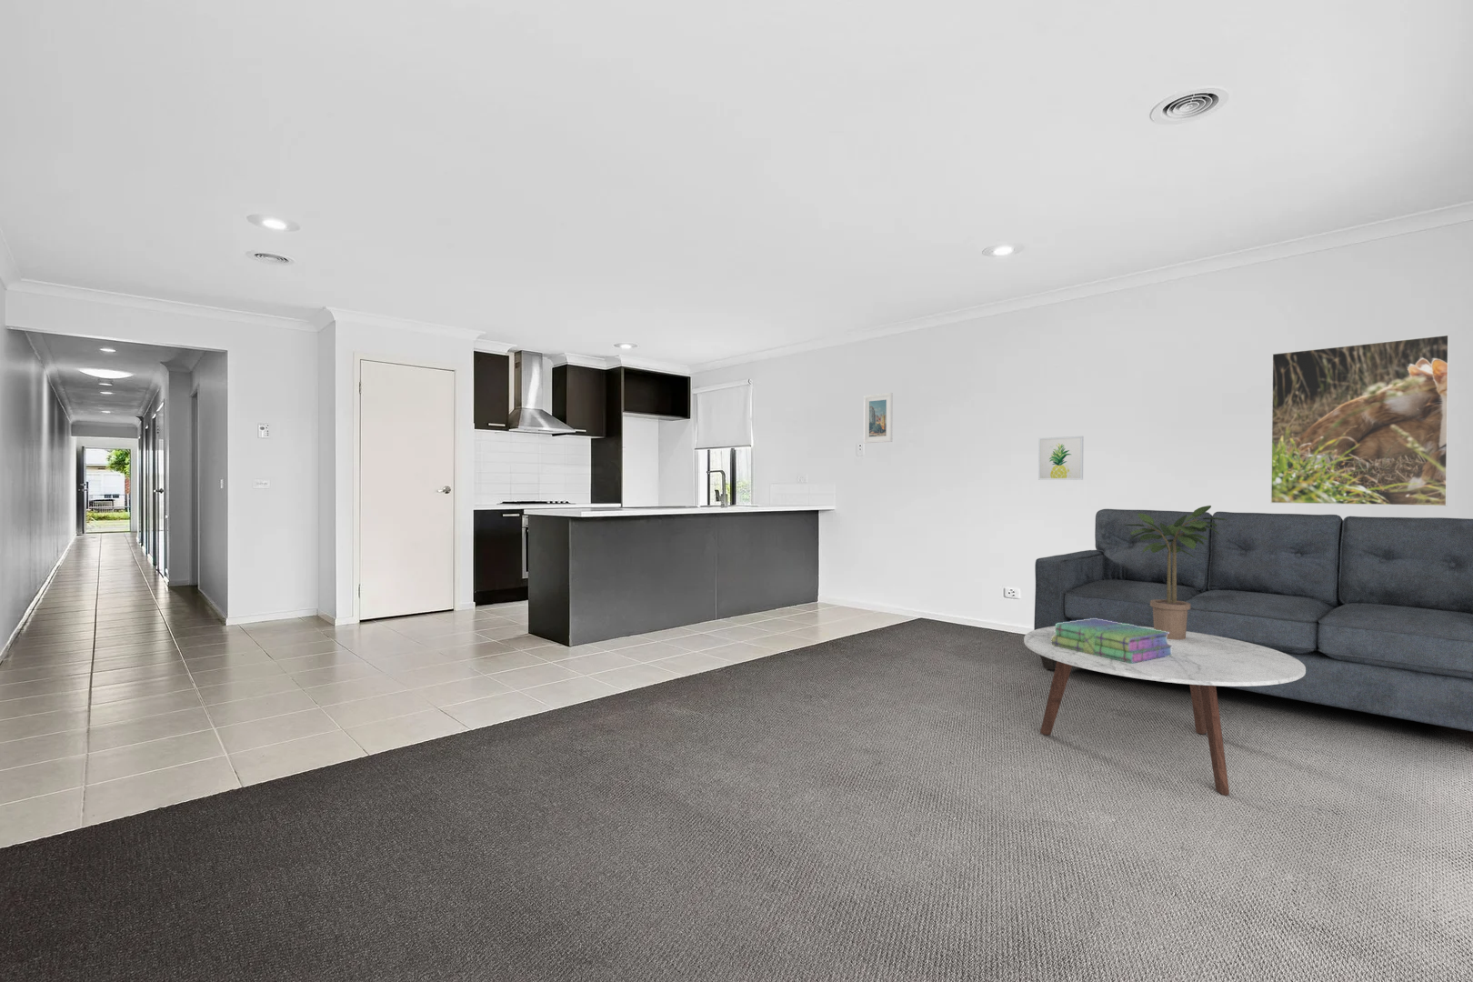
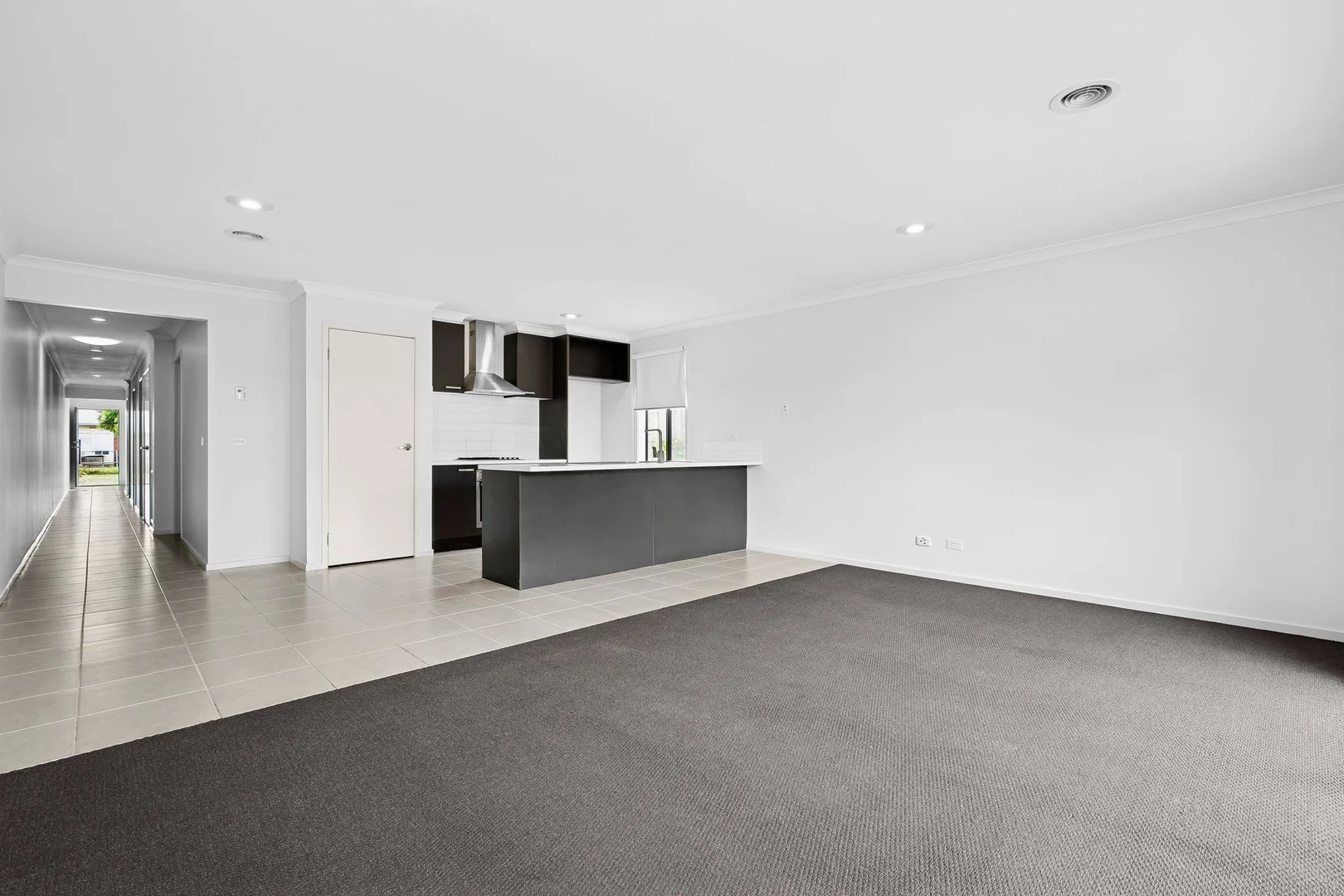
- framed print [863,392,894,444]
- wall art [1038,435,1084,481]
- stack of books [1051,618,1173,663]
- coffee table [1023,627,1305,797]
- sofa [1032,509,1473,733]
- potted plant [1124,504,1226,640]
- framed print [1269,333,1450,507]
